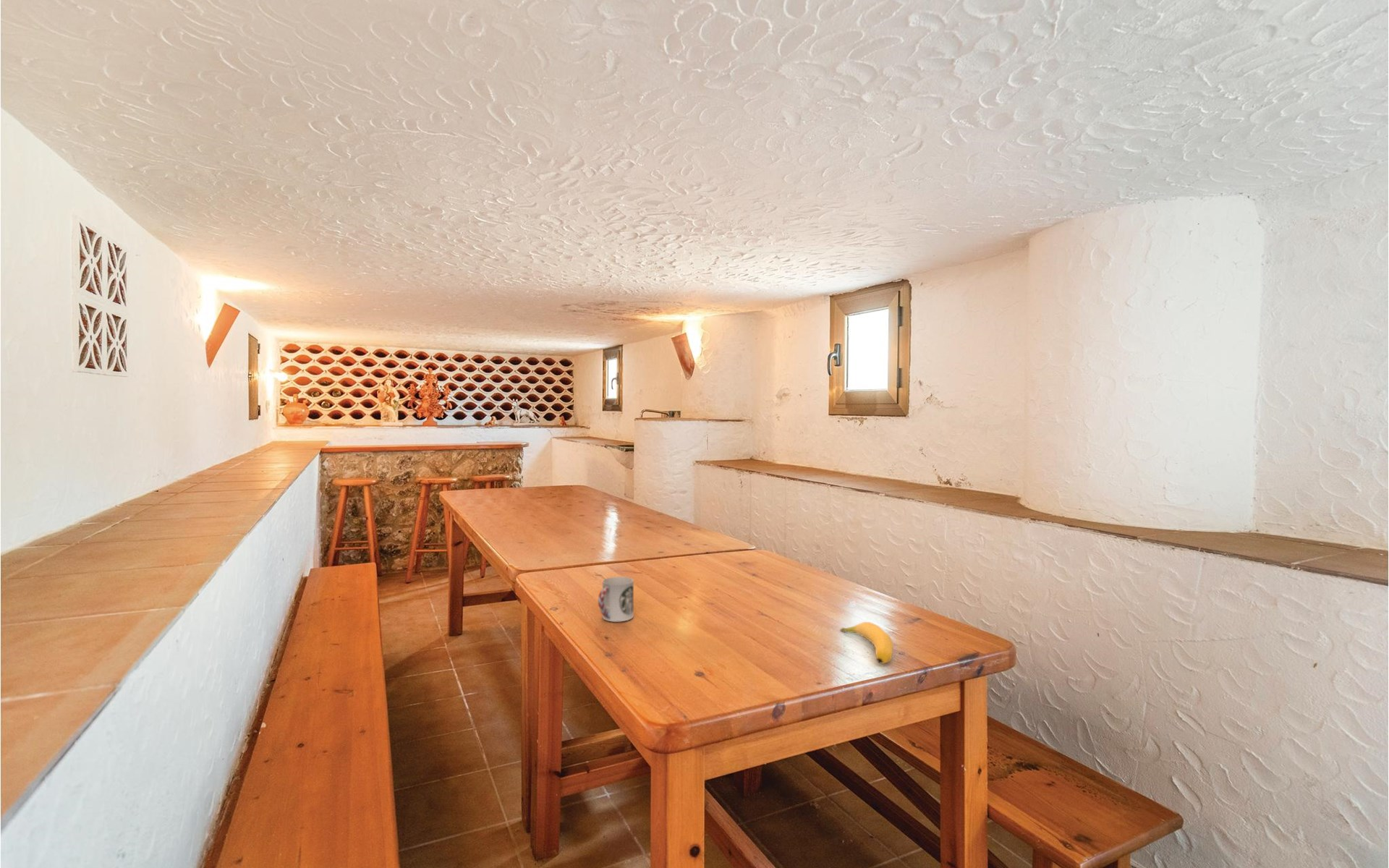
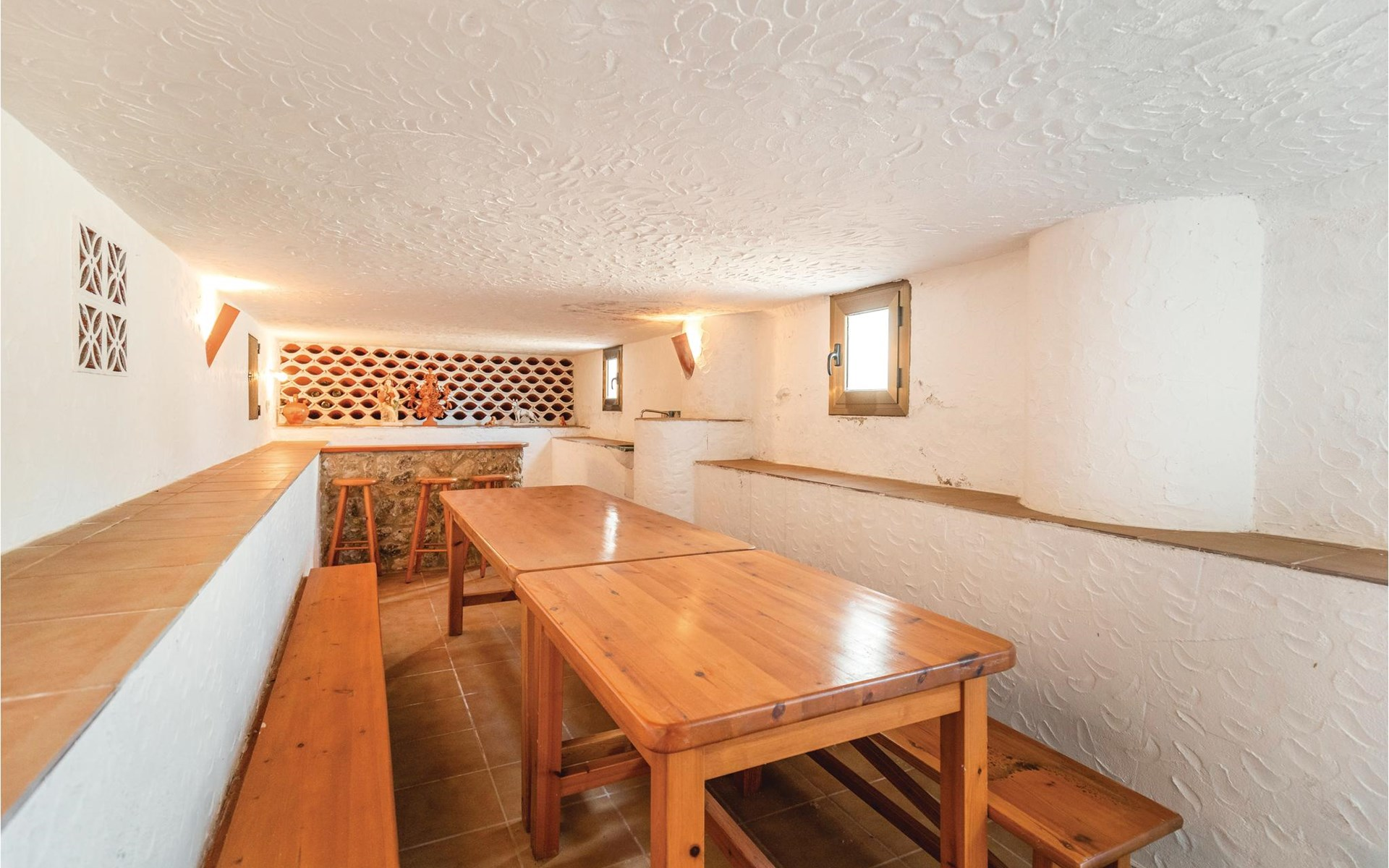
- cup [598,576,634,623]
- banana [839,621,893,665]
